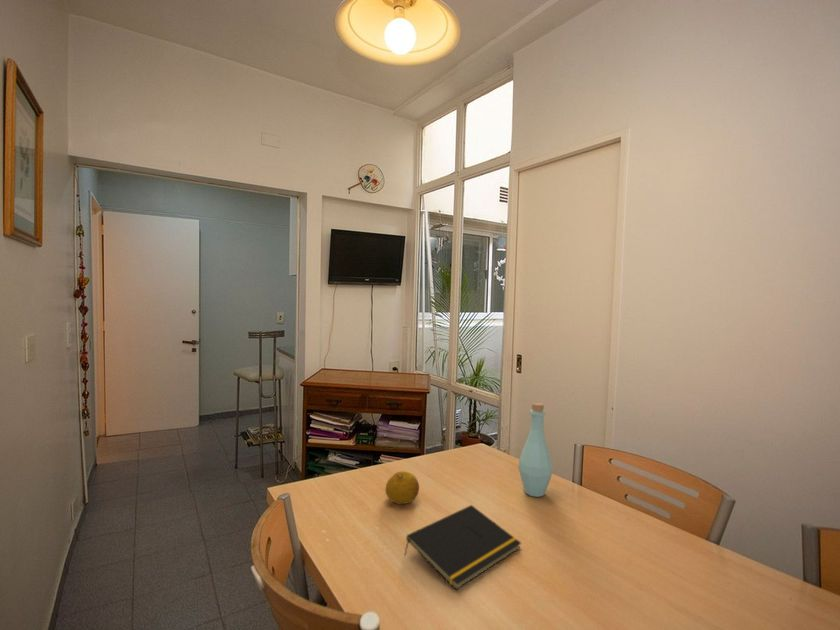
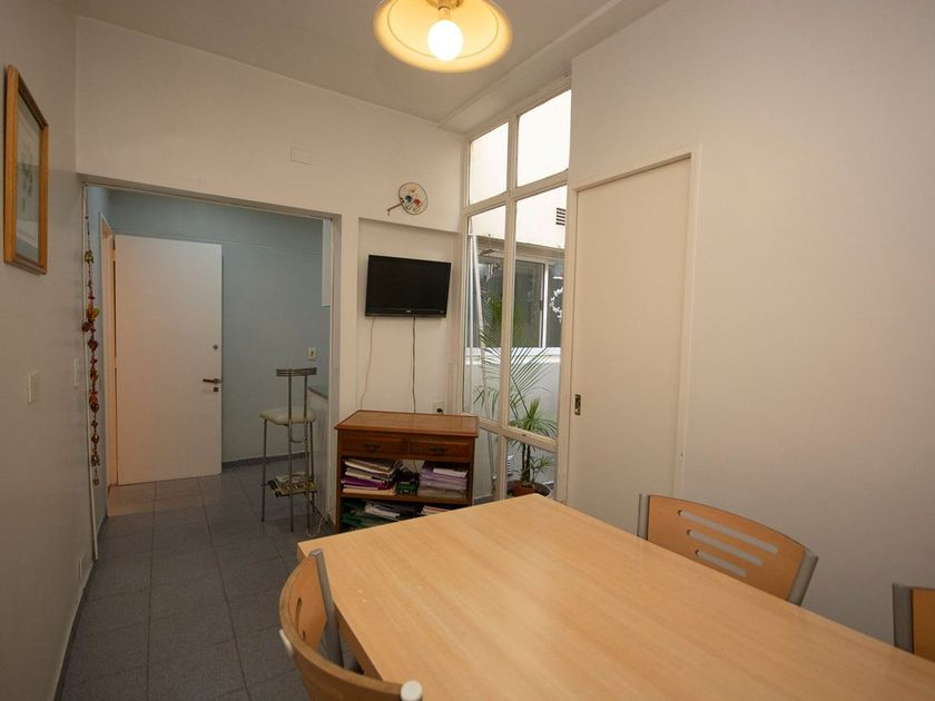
- fruit [385,470,420,505]
- notepad [403,504,522,590]
- bottle [518,402,553,498]
